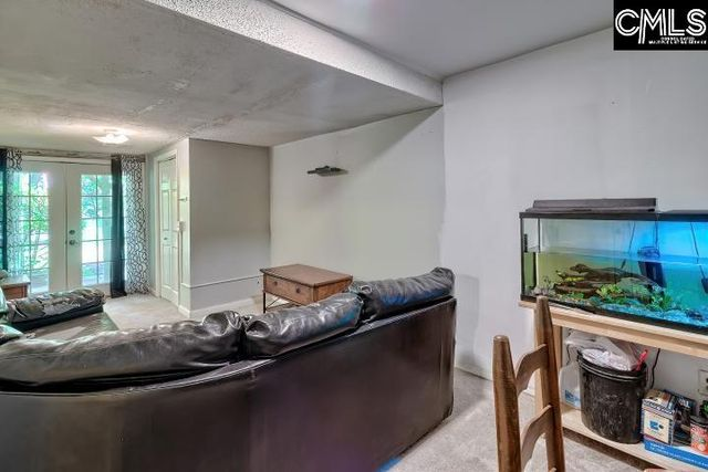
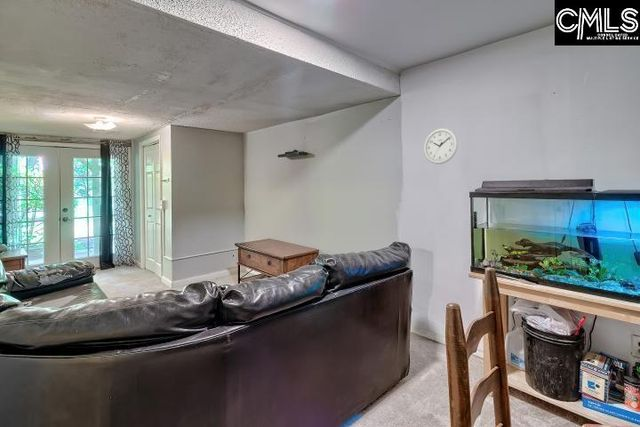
+ wall clock [423,127,459,165]
